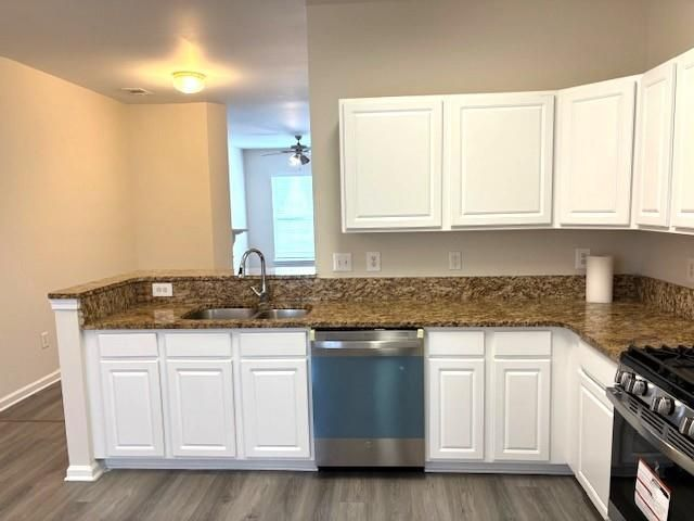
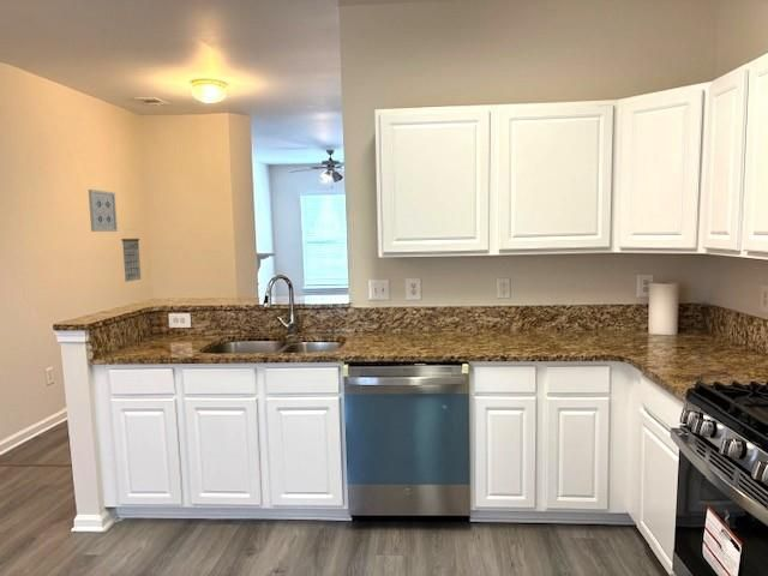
+ calendar [120,230,142,283]
+ wall art [88,188,119,233]
